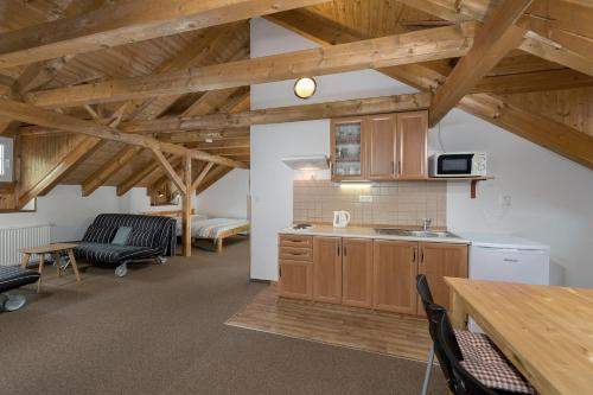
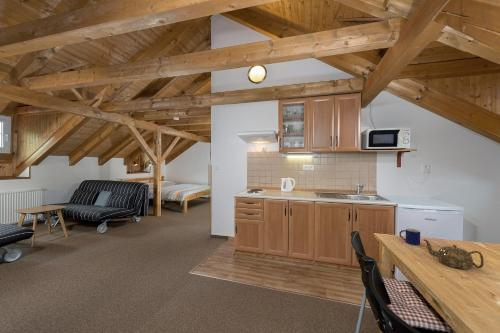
+ teapot [423,238,485,270]
+ mug [399,228,421,246]
